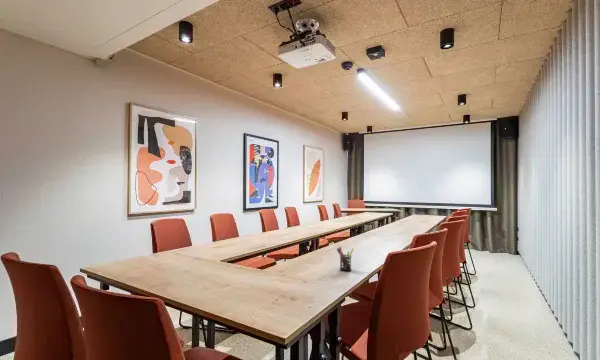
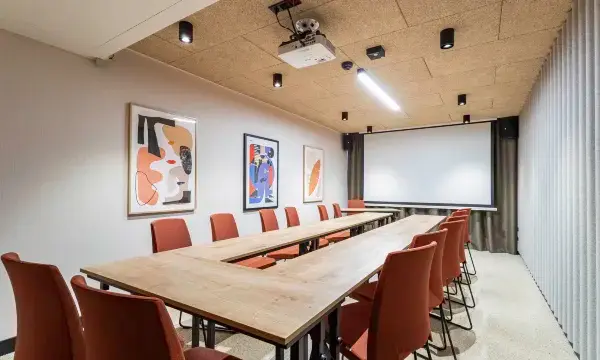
- pen holder [336,245,354,272]
